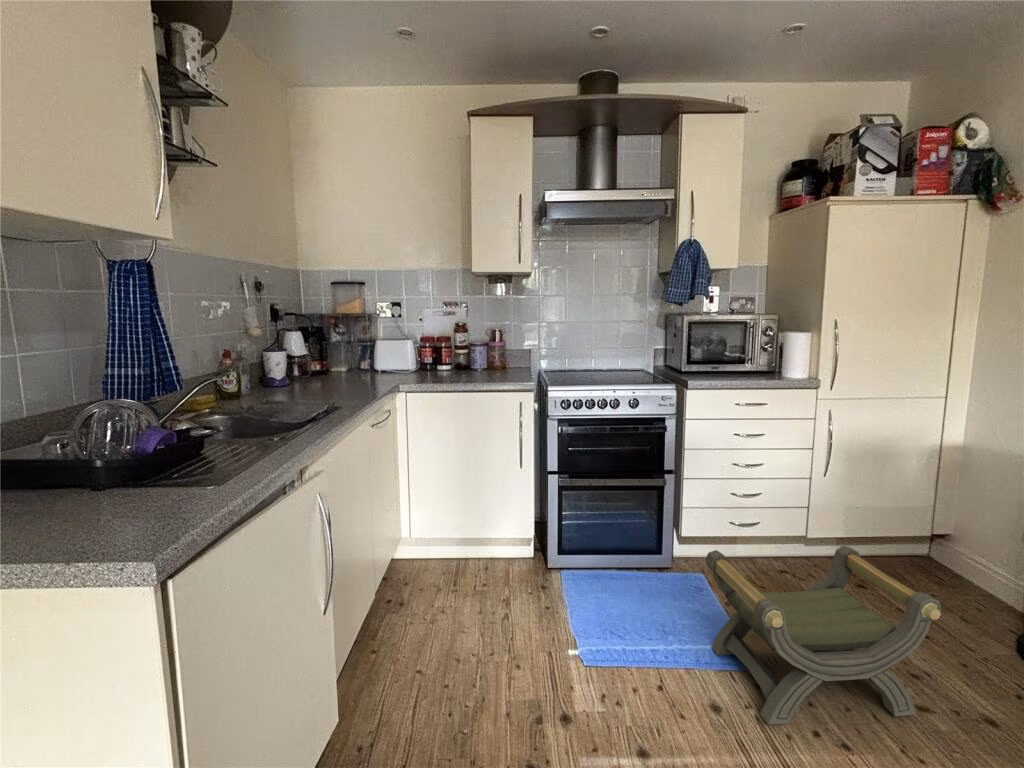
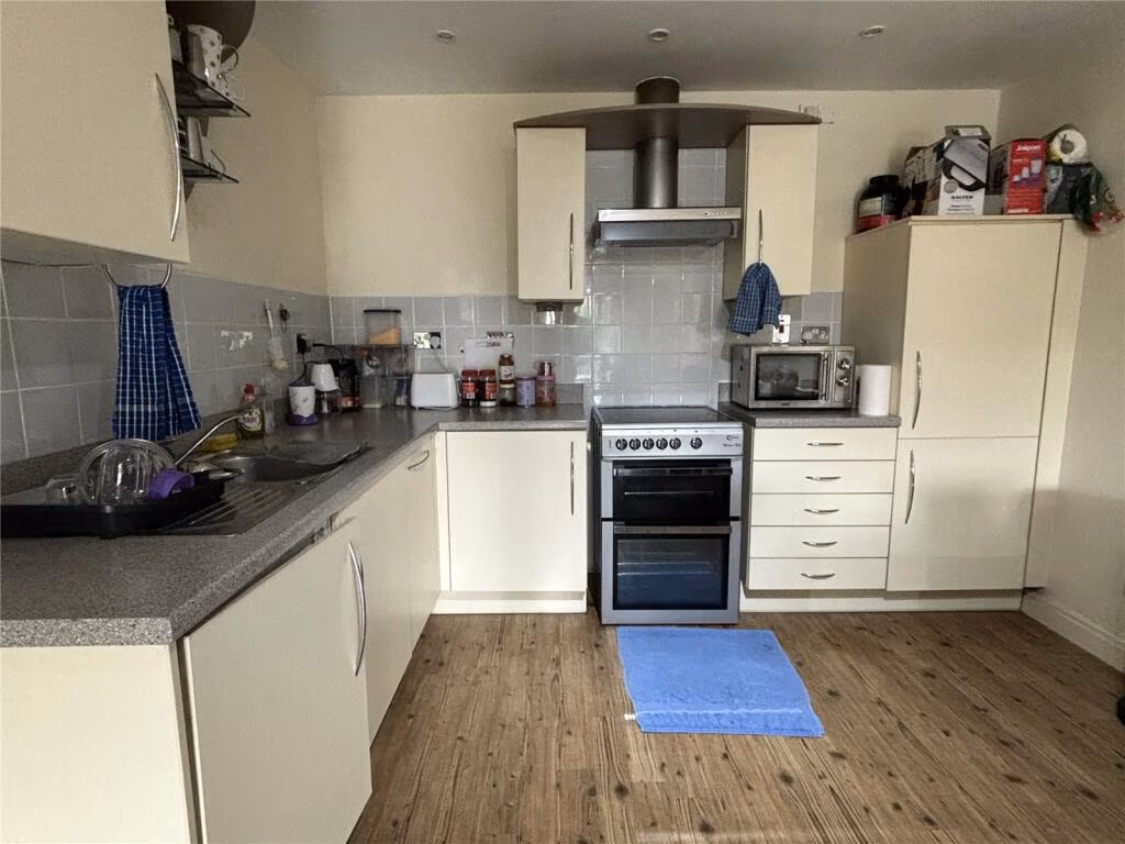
- stool [704,544,942,726]
